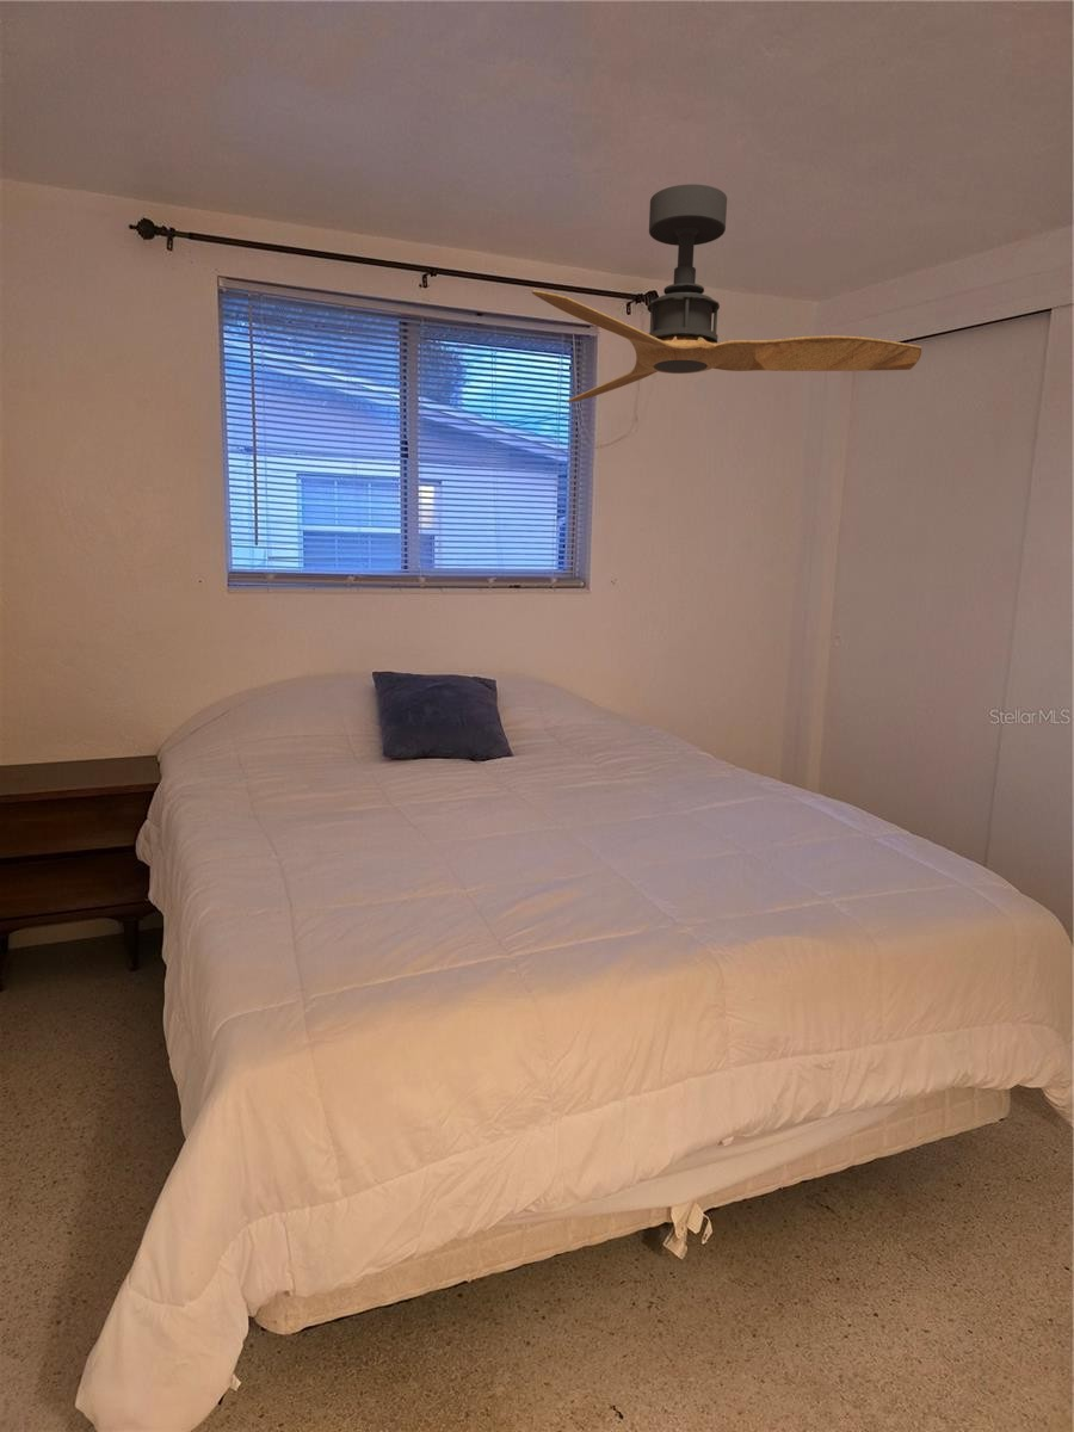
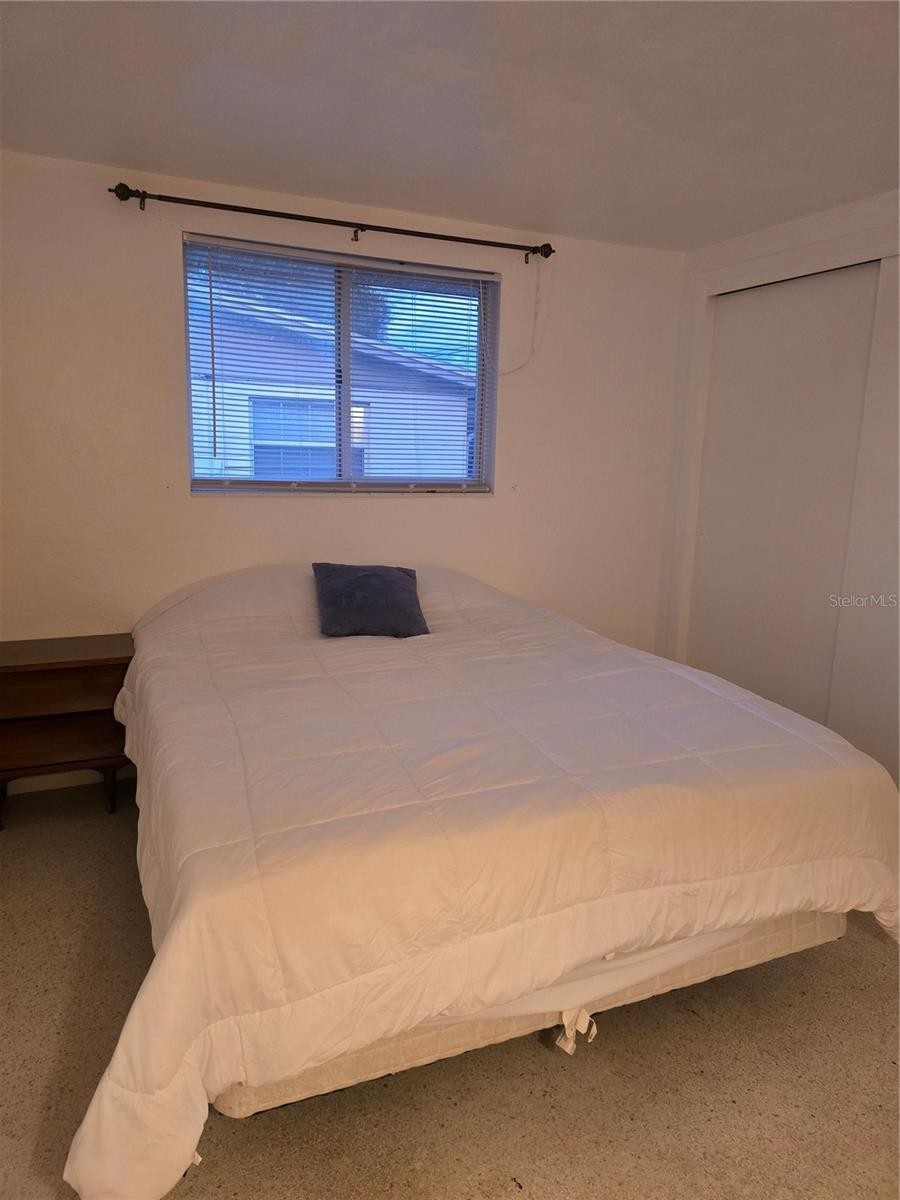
- ceiling fan [531,183,922,405]
